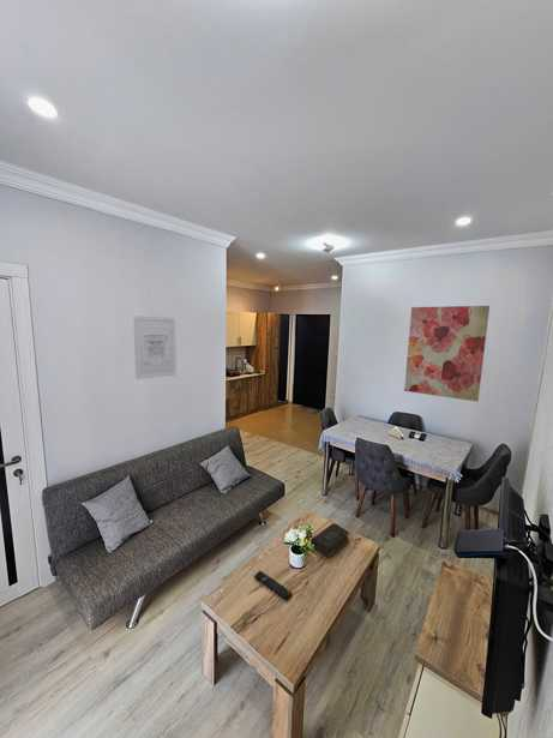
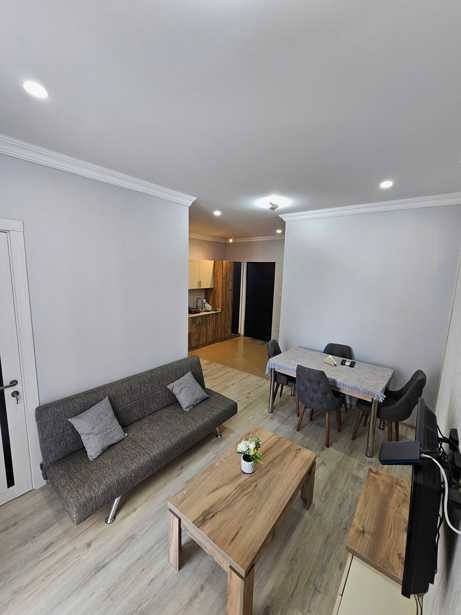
- book [309,522,351,559]
- wall art [132,314,178,380]
- remote control [253,570,294,601]
- wall art [403,305,491,402]
